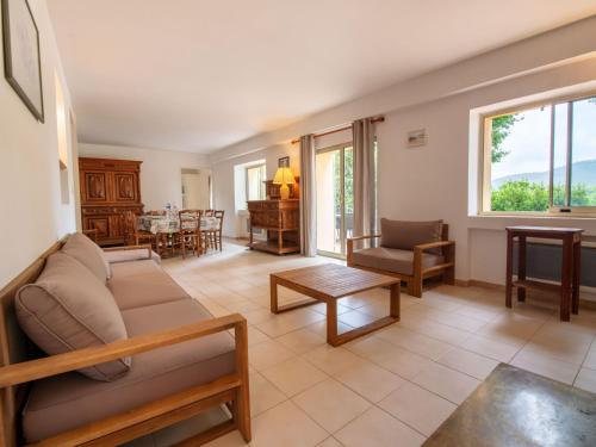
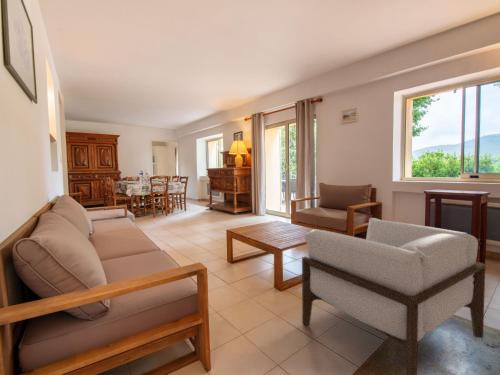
+ armchair [301,217,486,375]
